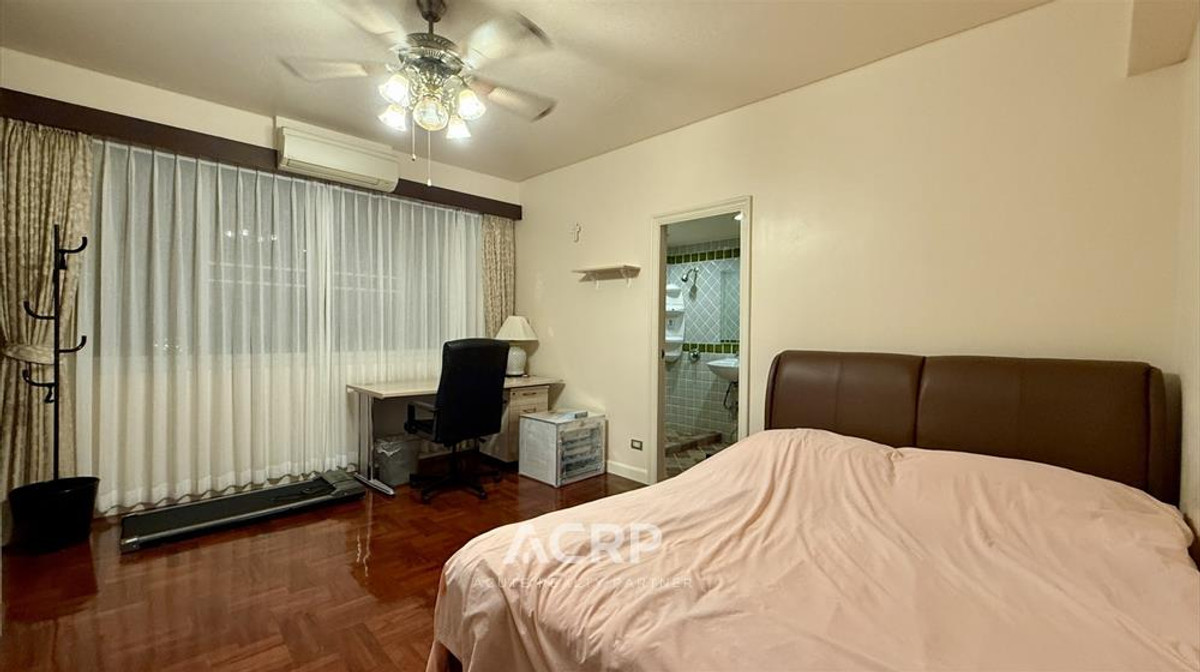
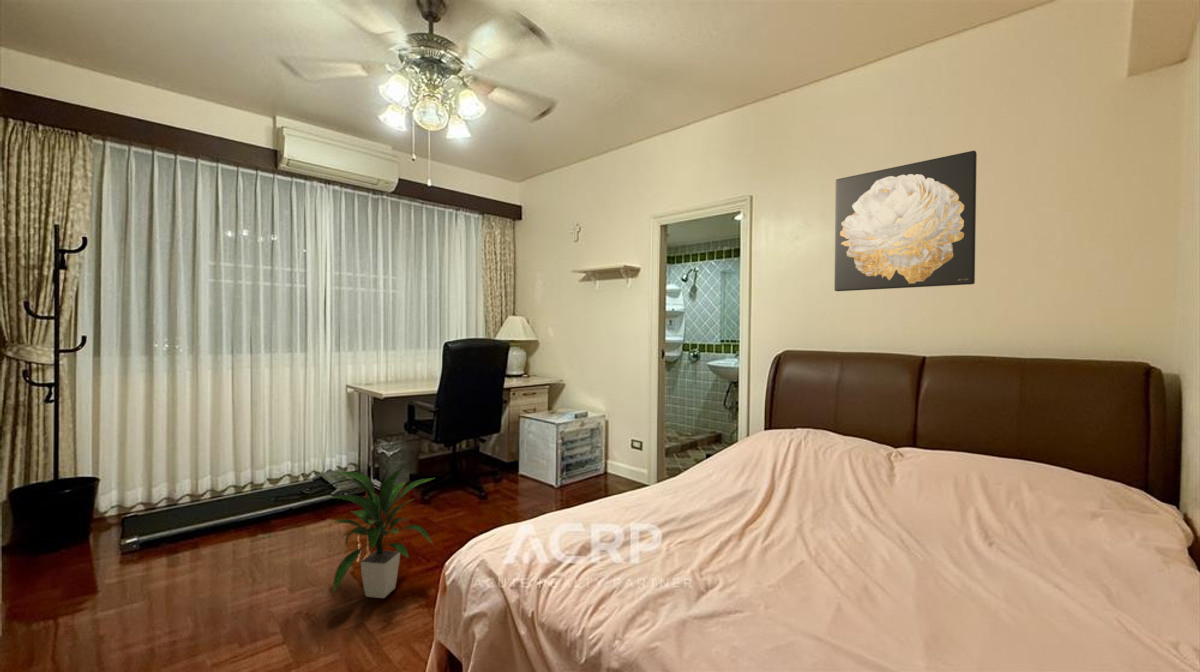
+ indoor plant [329,460,435,599]
+ wall art [834,150,978,292]
